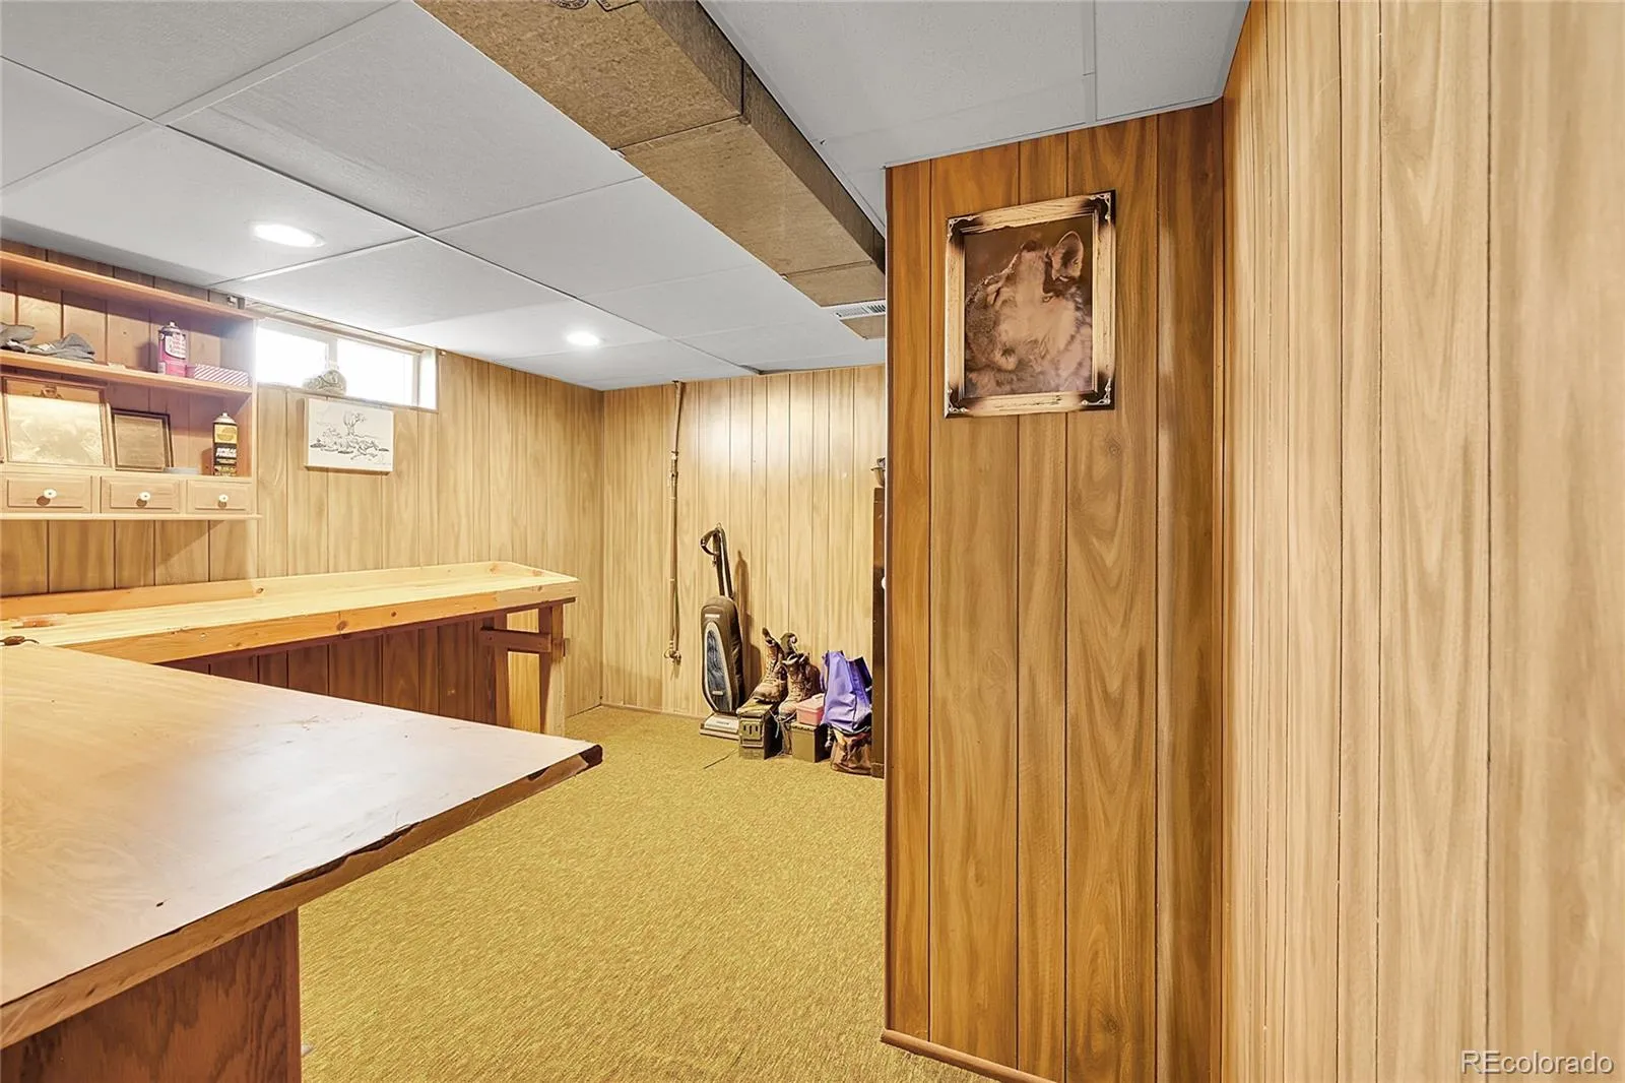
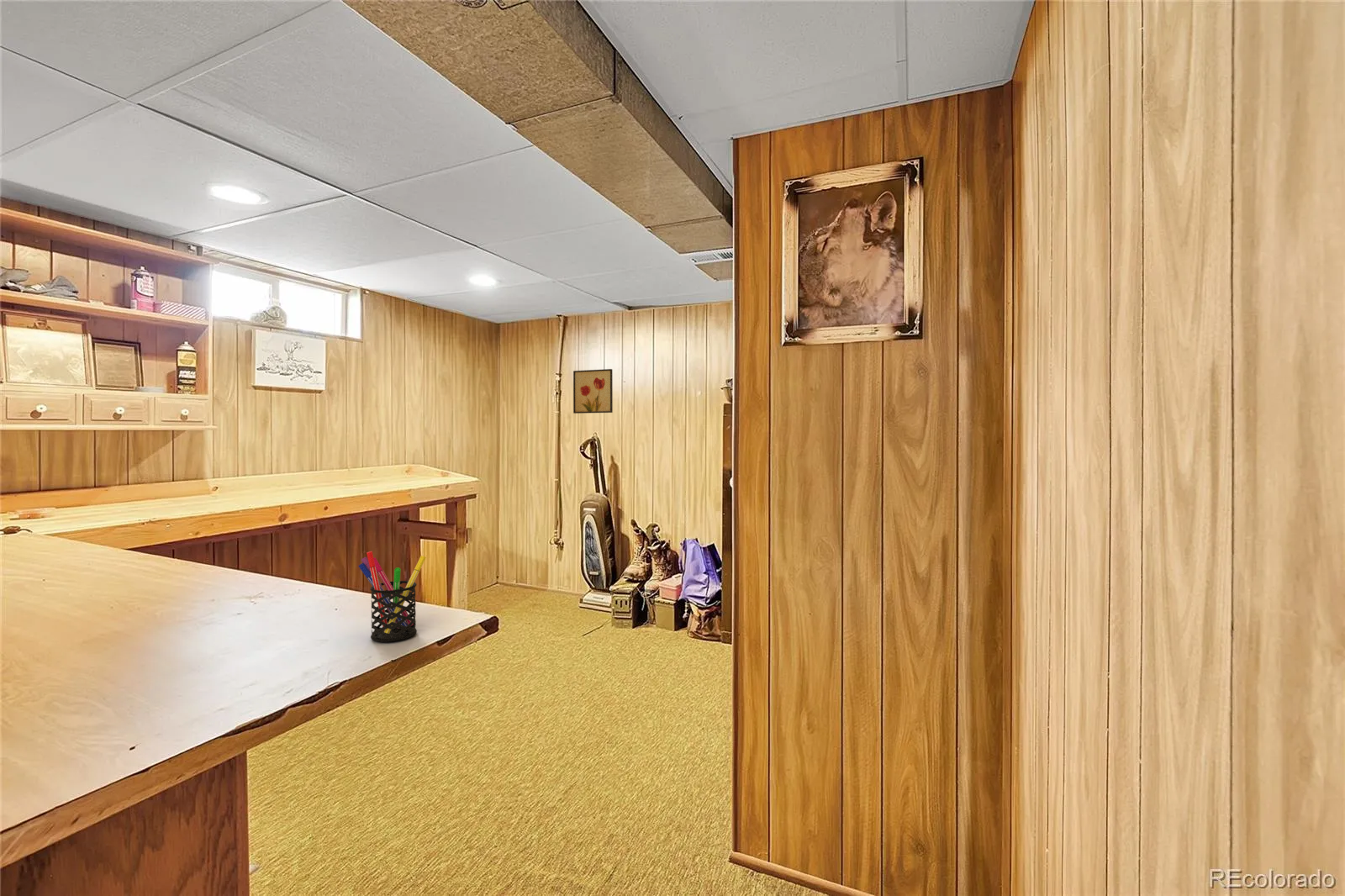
+ wall art [572,368,614,414]
+ pen holder [357,551,427,643]
